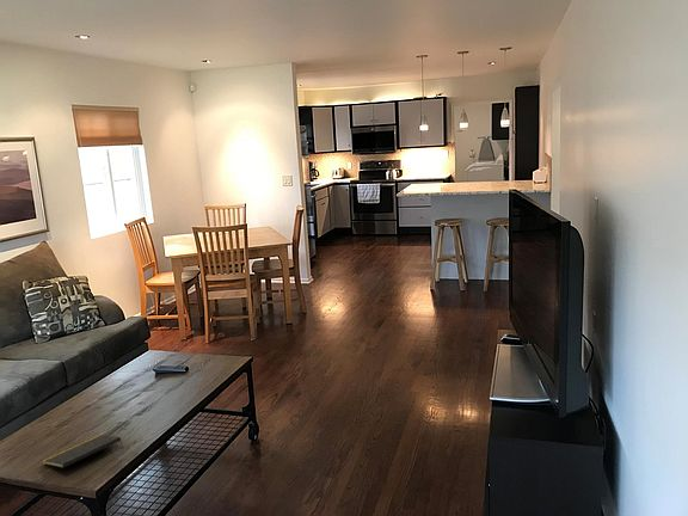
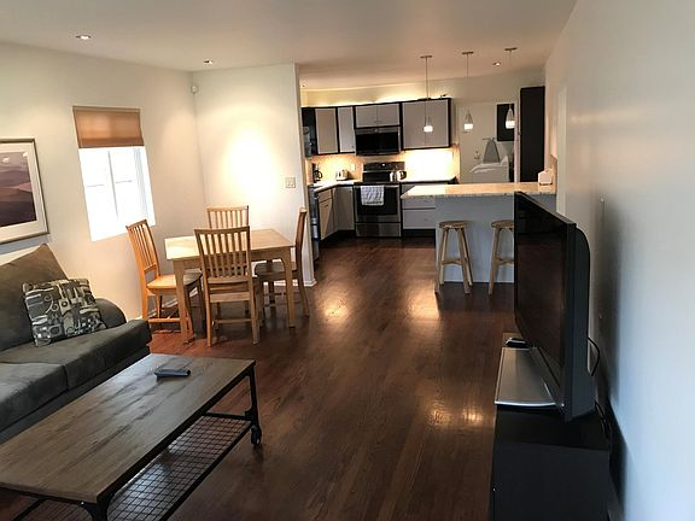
- notepad [41,434,124,469]
